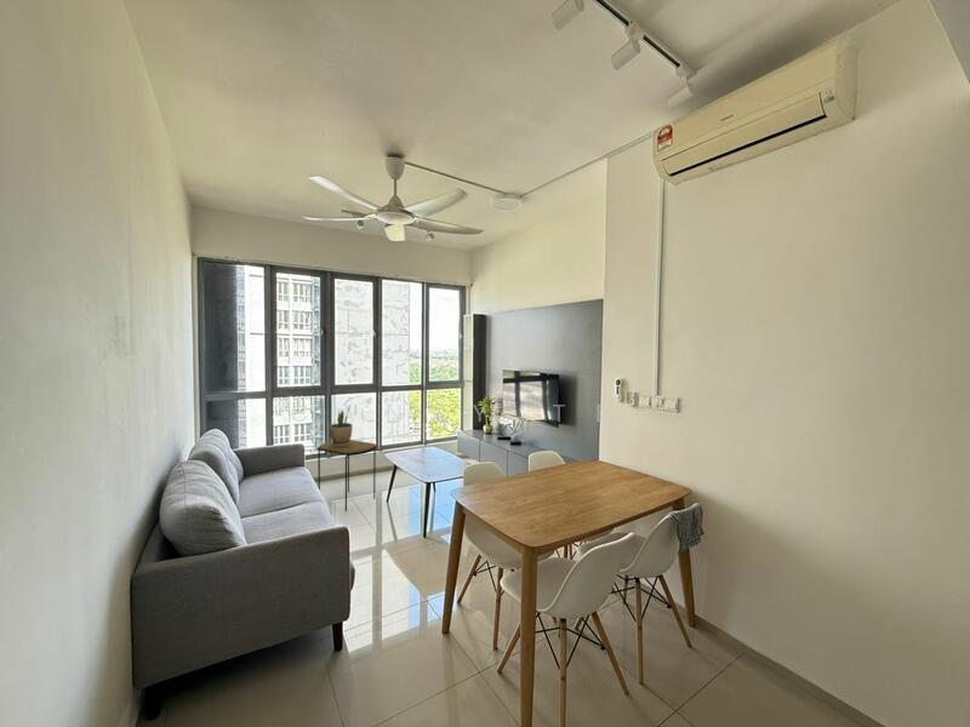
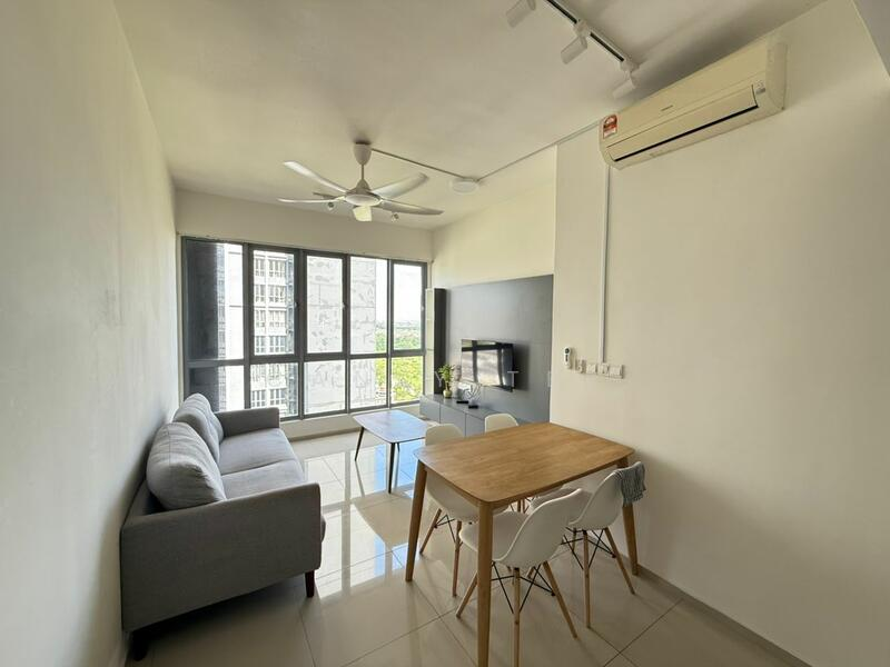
- potted plant [329,405,354,446]
- side table [315,439,378,511]
